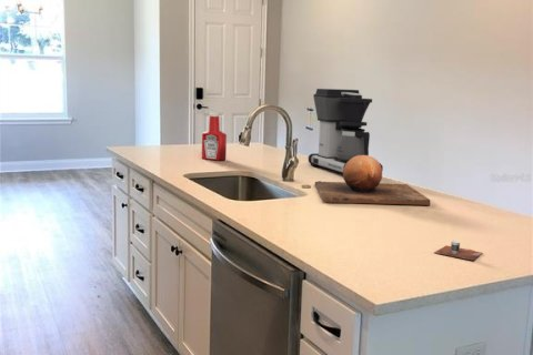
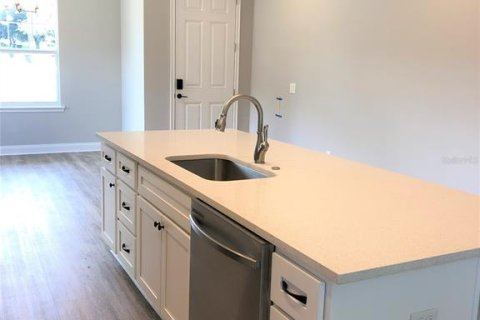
- soap bottle [201,112,228,162]
- coffee maker [308,88,384,175]
- cup [433,240,483,262]
- chopping board [313,155,431,206]
